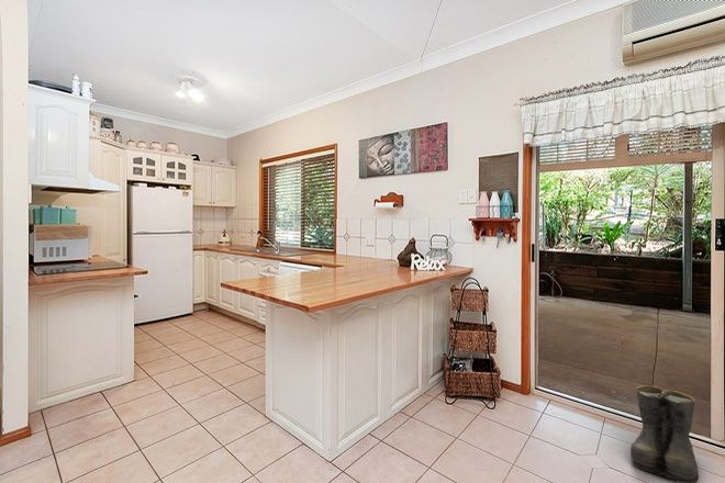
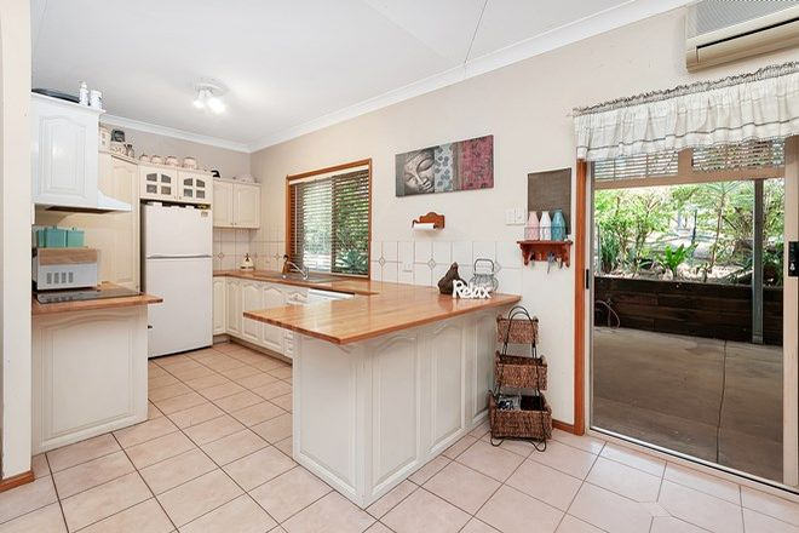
- boots [629,384,700,483]
